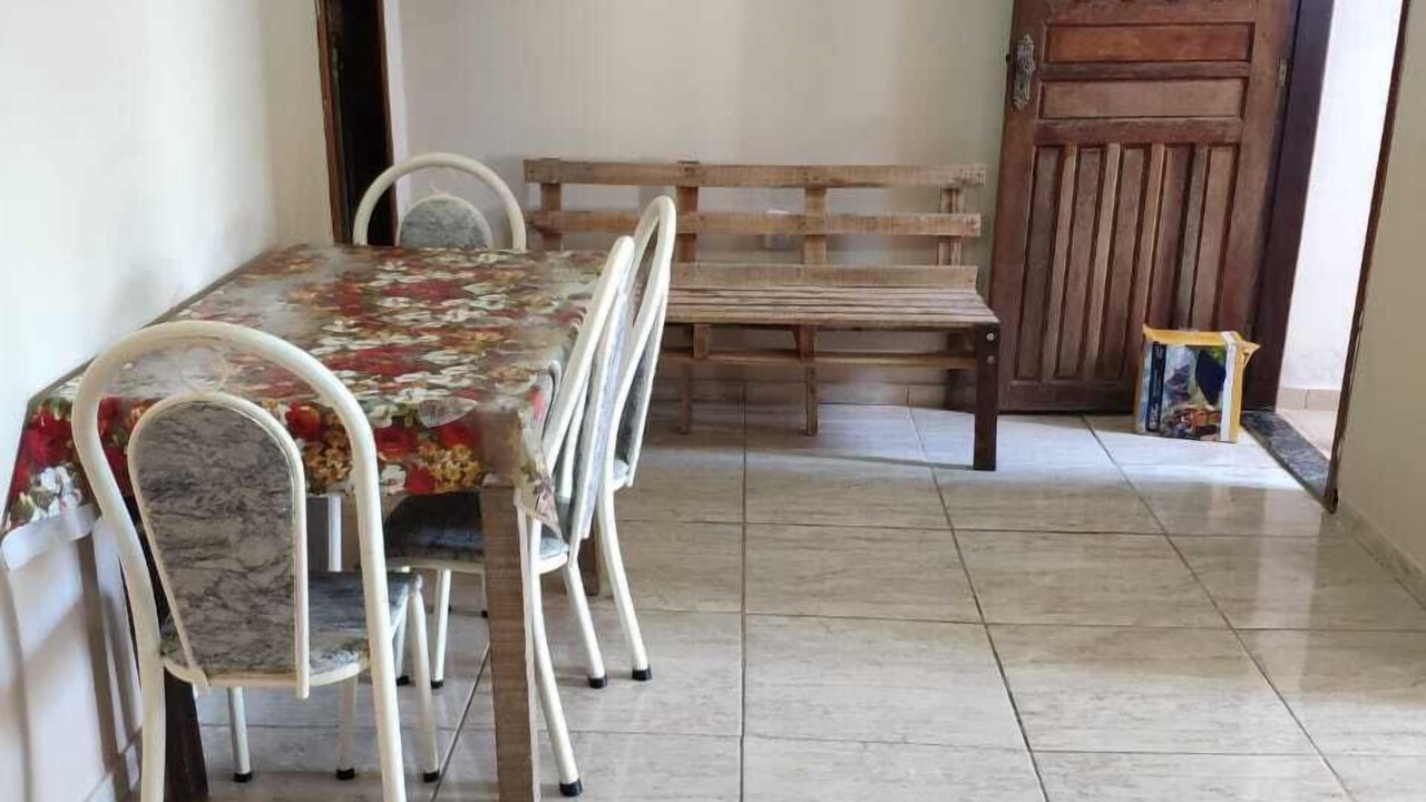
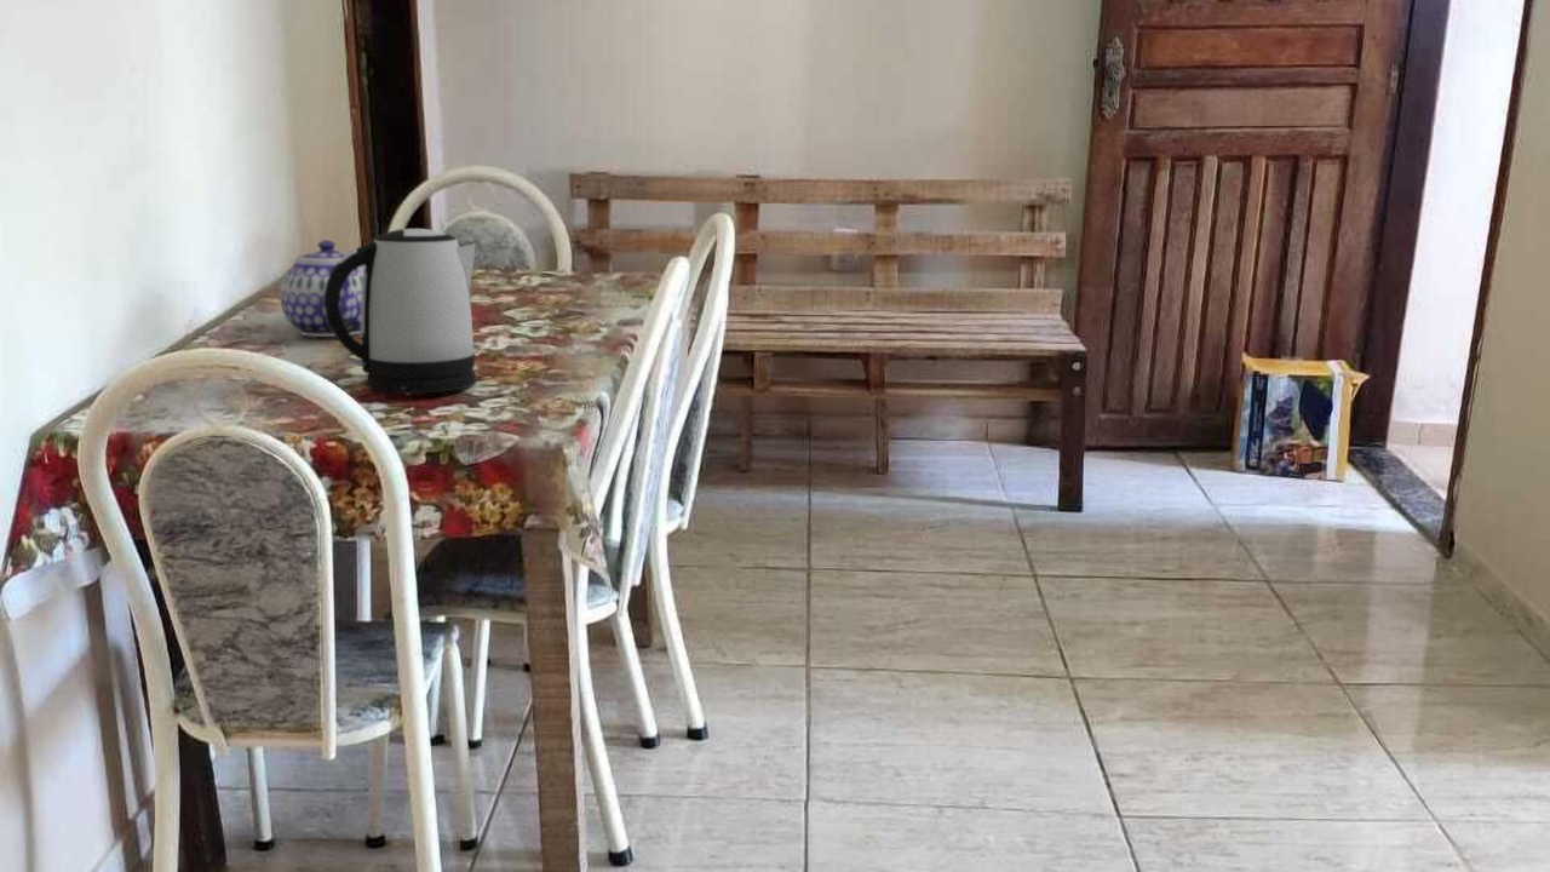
+ kettle [325,228,477,396]
+ teapot [279,239,366,338]
